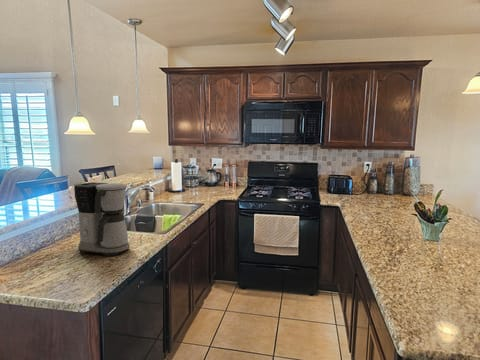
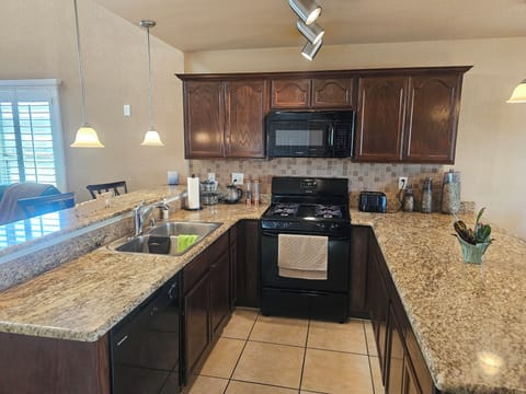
- coffee maker [73,181,131,257]
